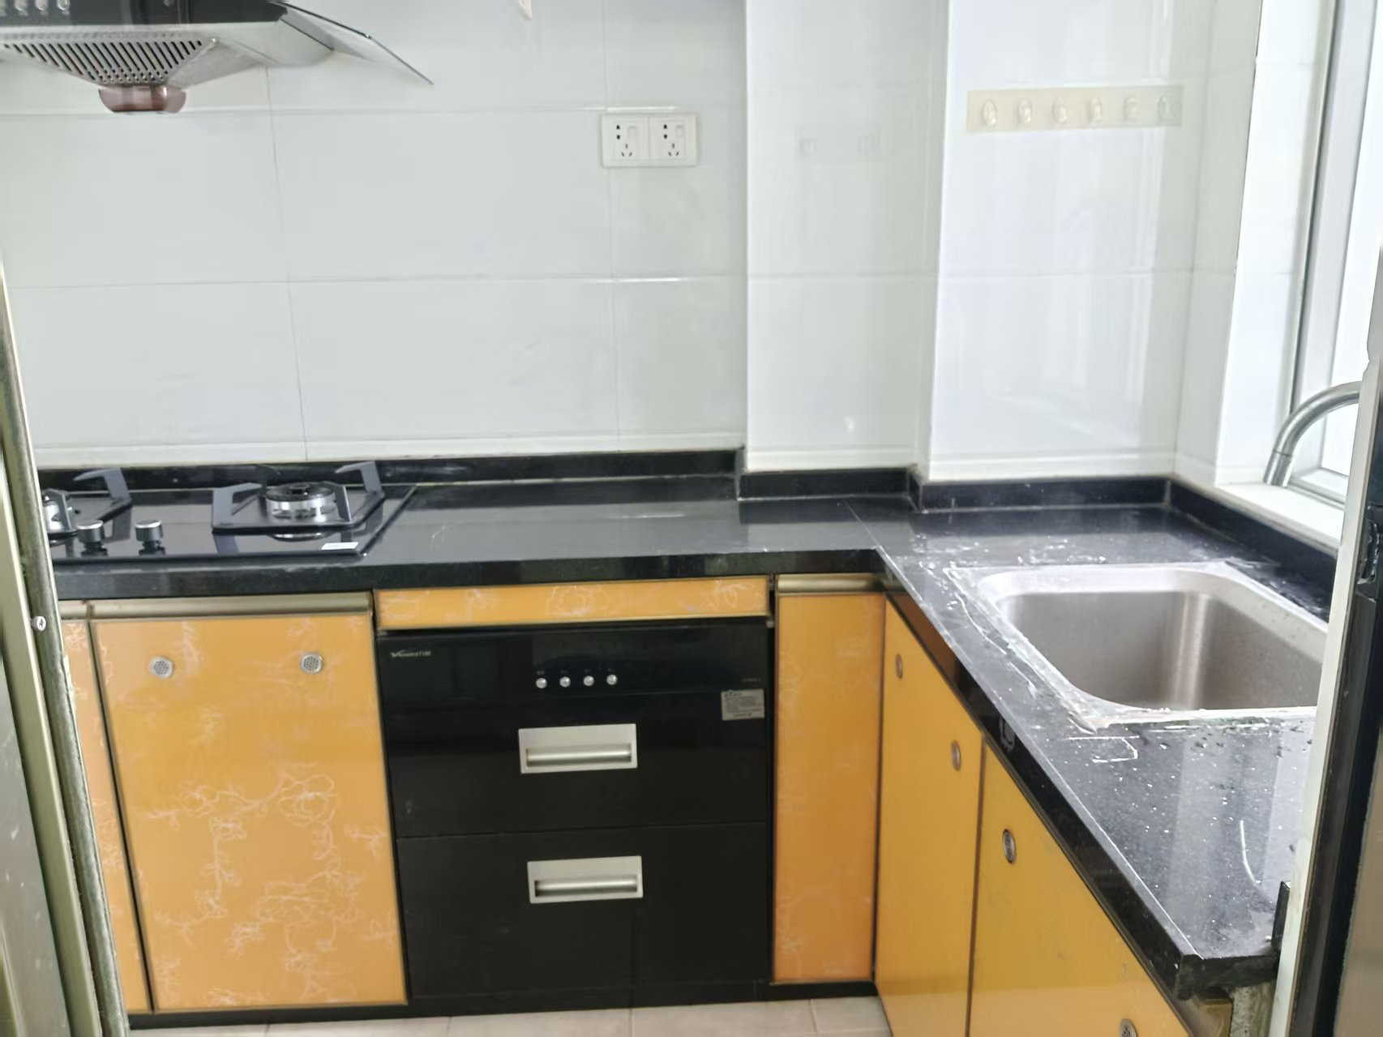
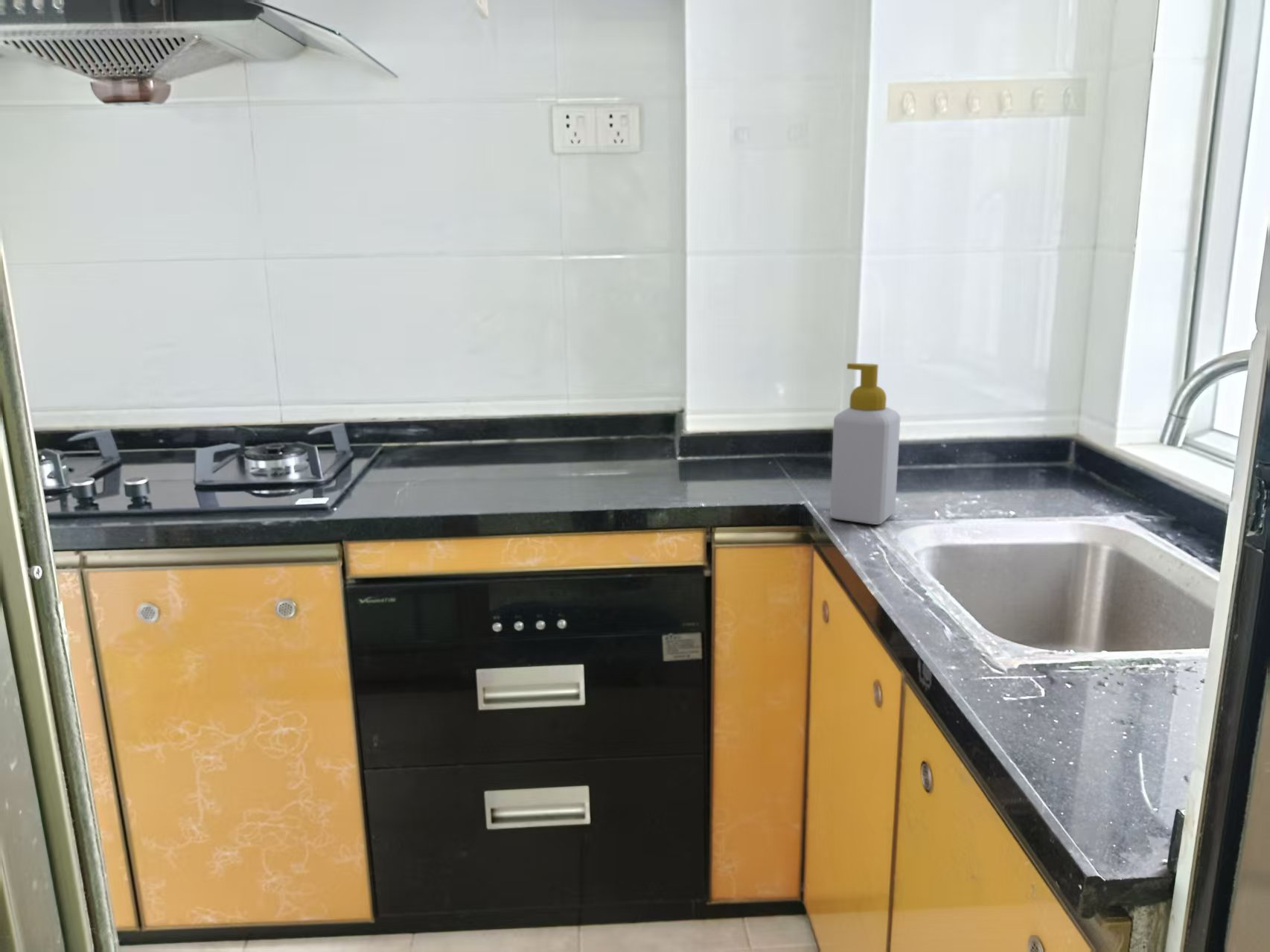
+ soap bottle [829,362,901,525]
